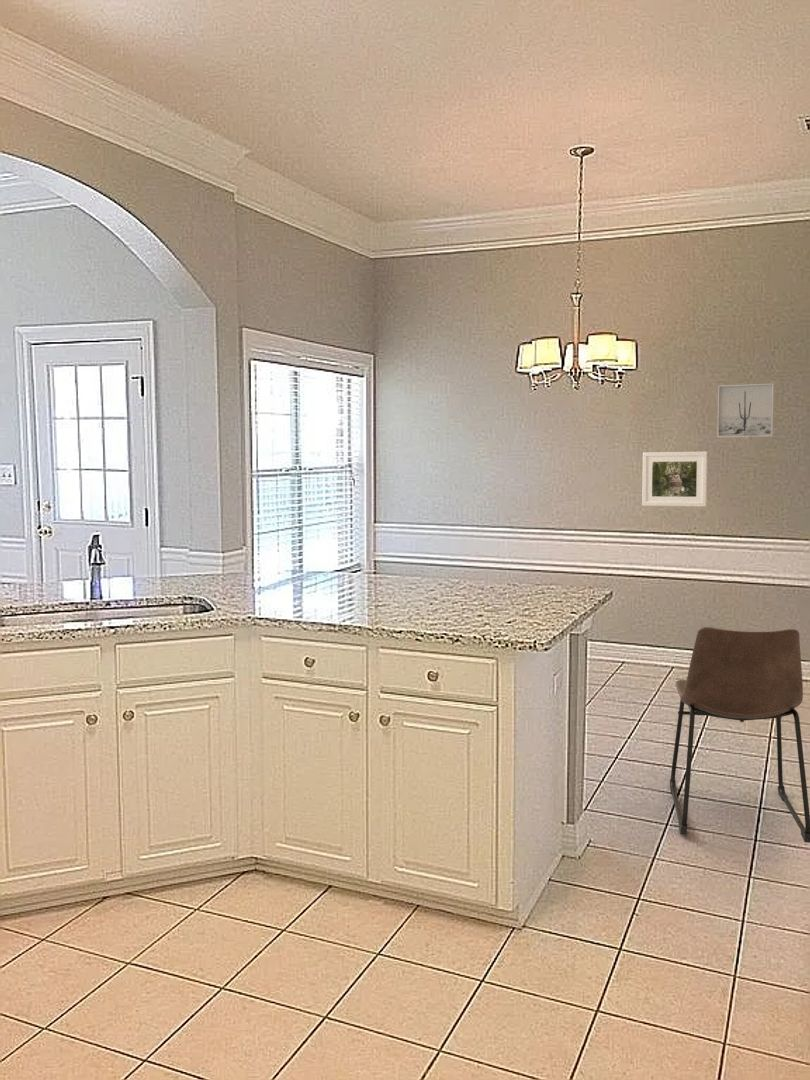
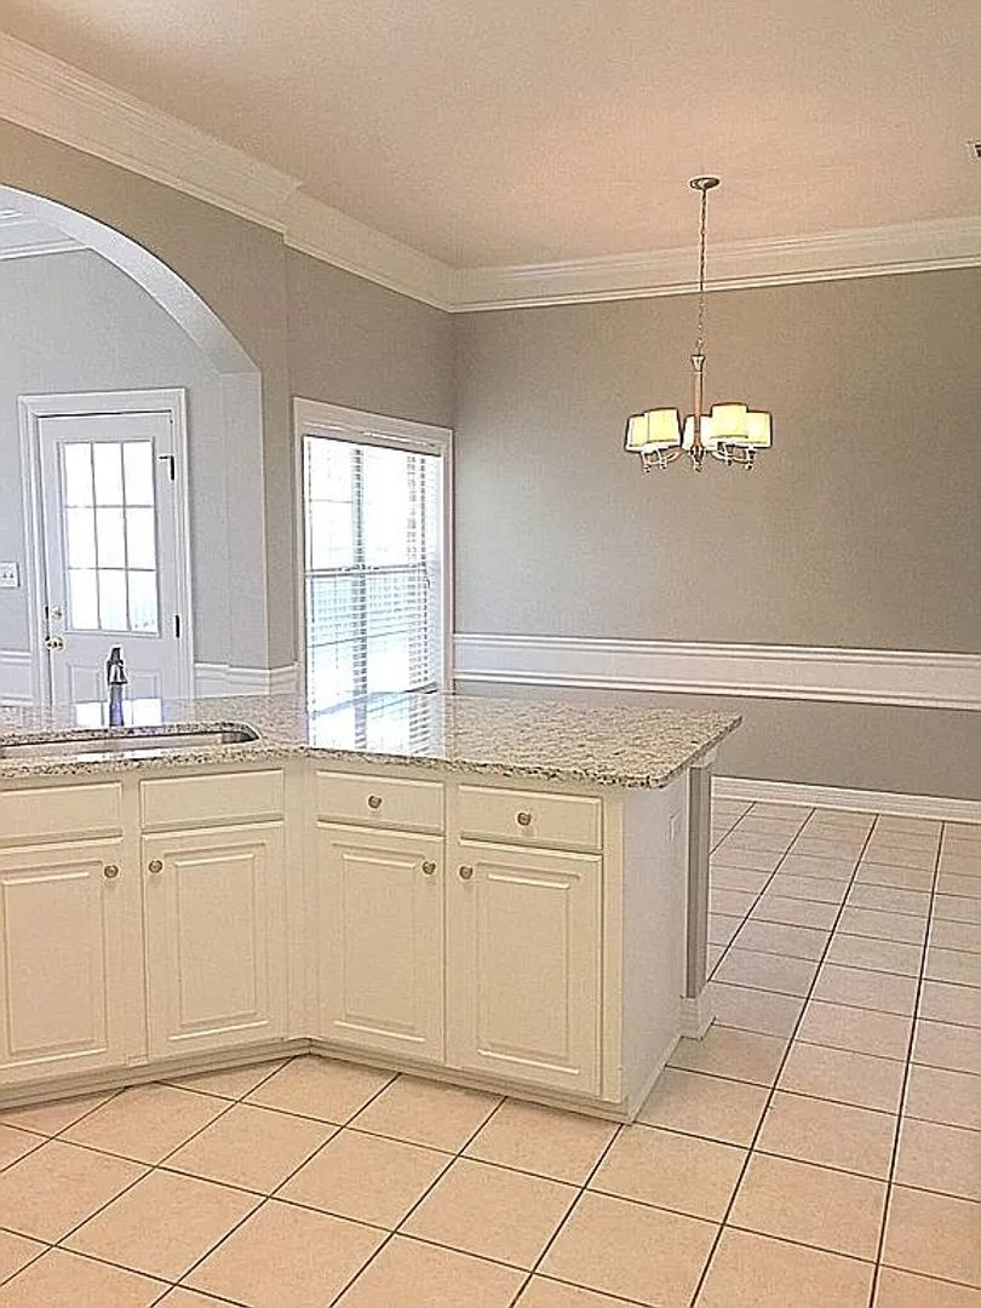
- wall art [716,382,775,439]
- chair [669,626,810,844]
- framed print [641,451,708,507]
